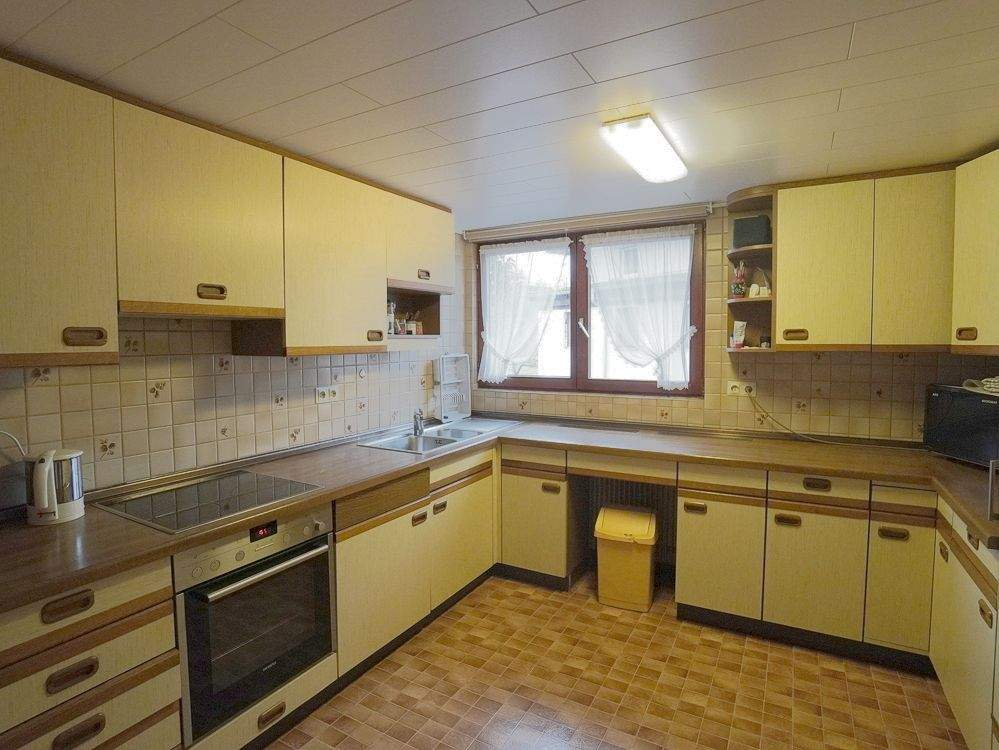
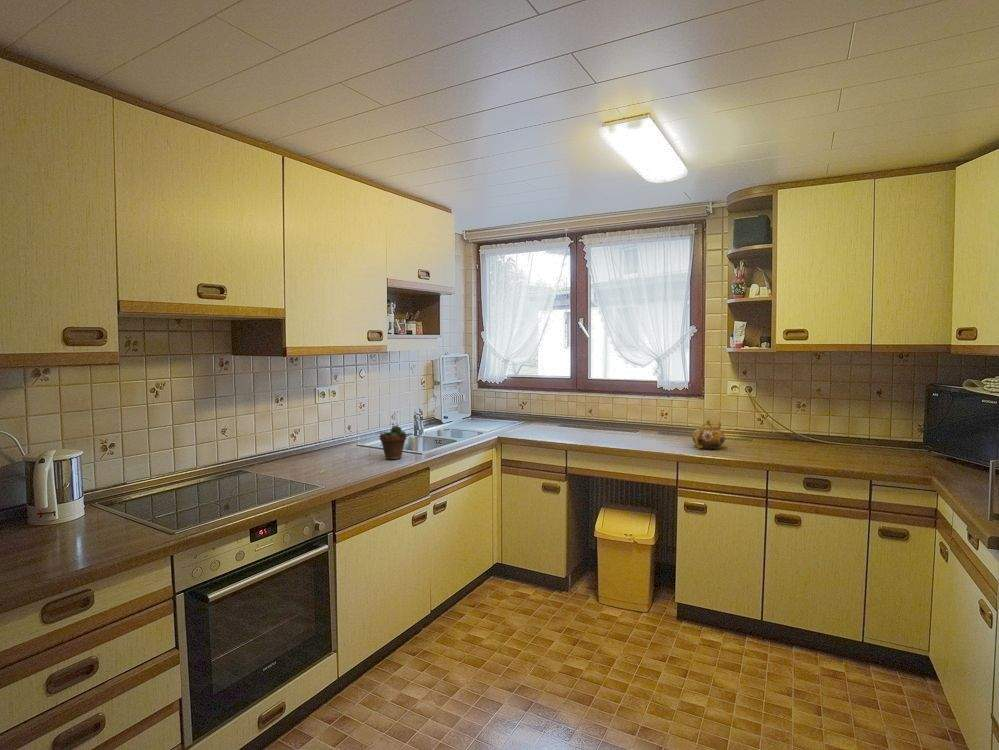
+ teapot [691,420,726,450]
+ succulent plant [379,414,408,460]
